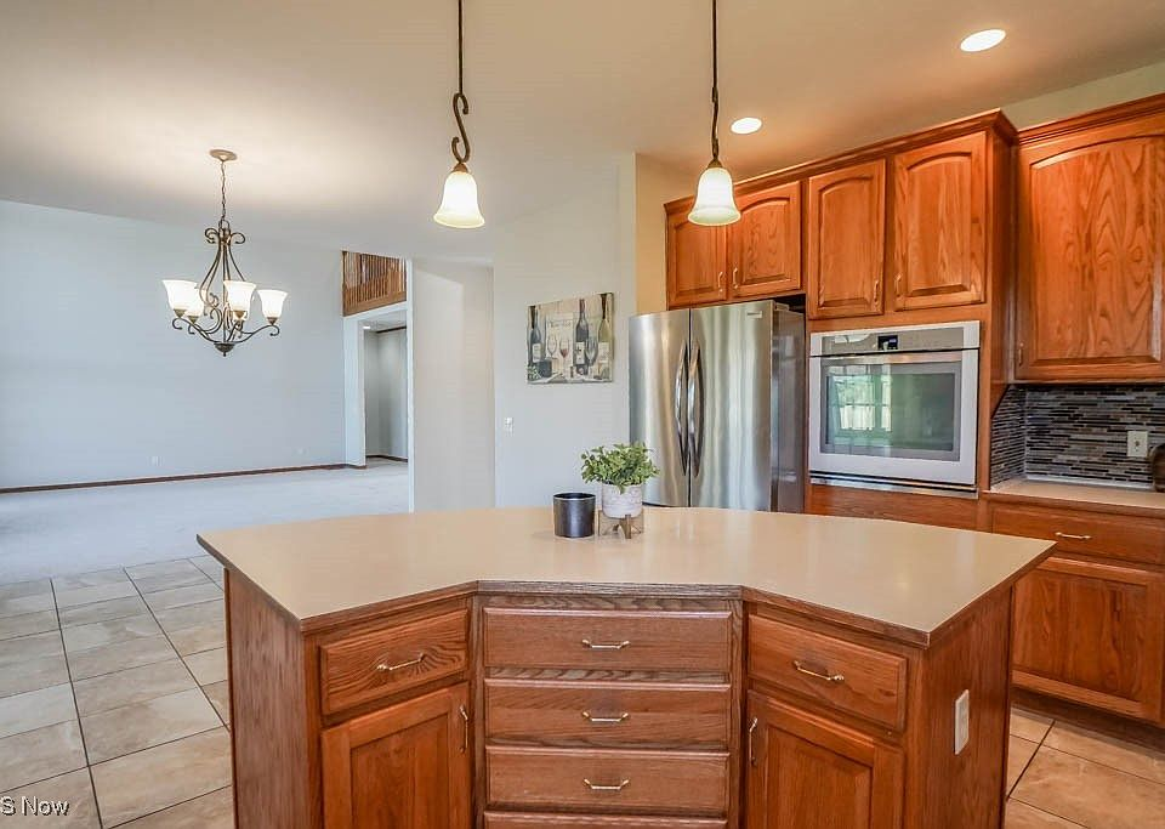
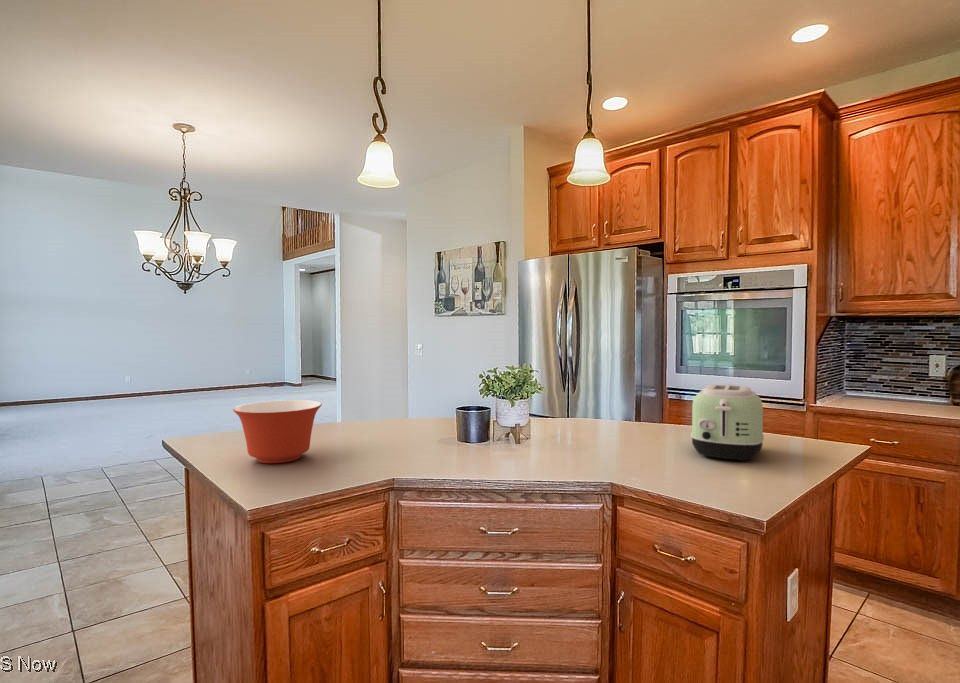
+ mixing bowl [232,399,323,464]
+ toaster [690,384,765,462]
